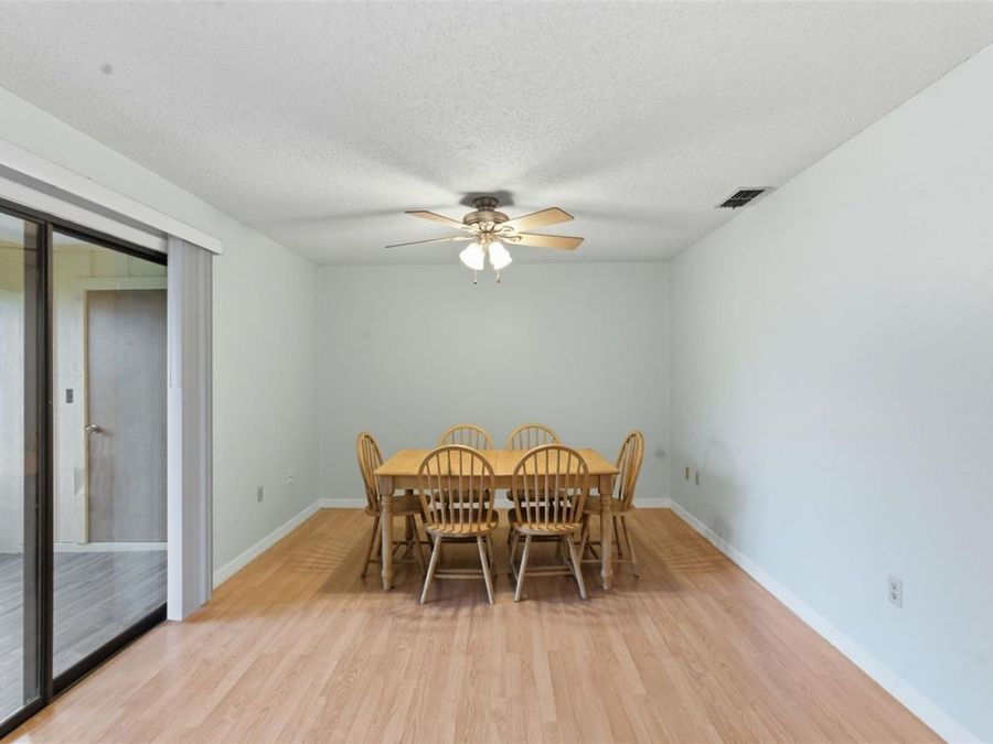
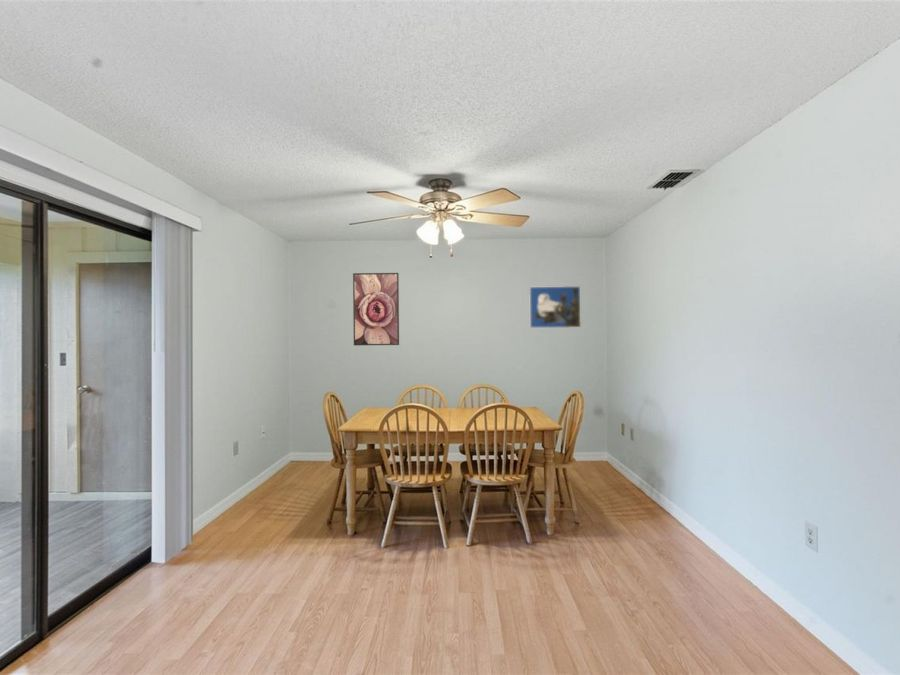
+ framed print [352,272,400,346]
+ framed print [528,285,582,329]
